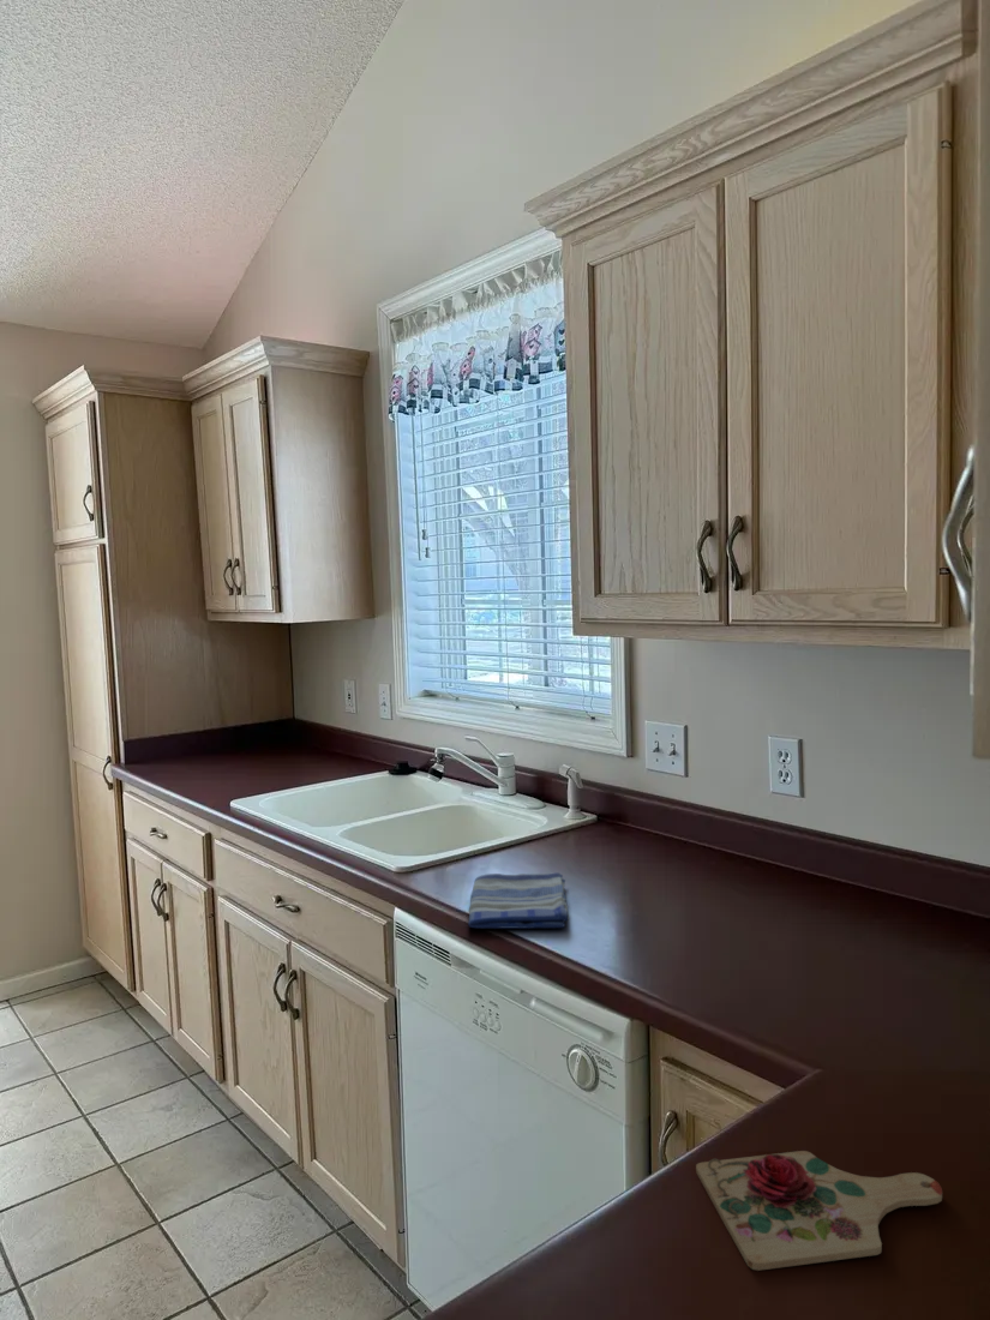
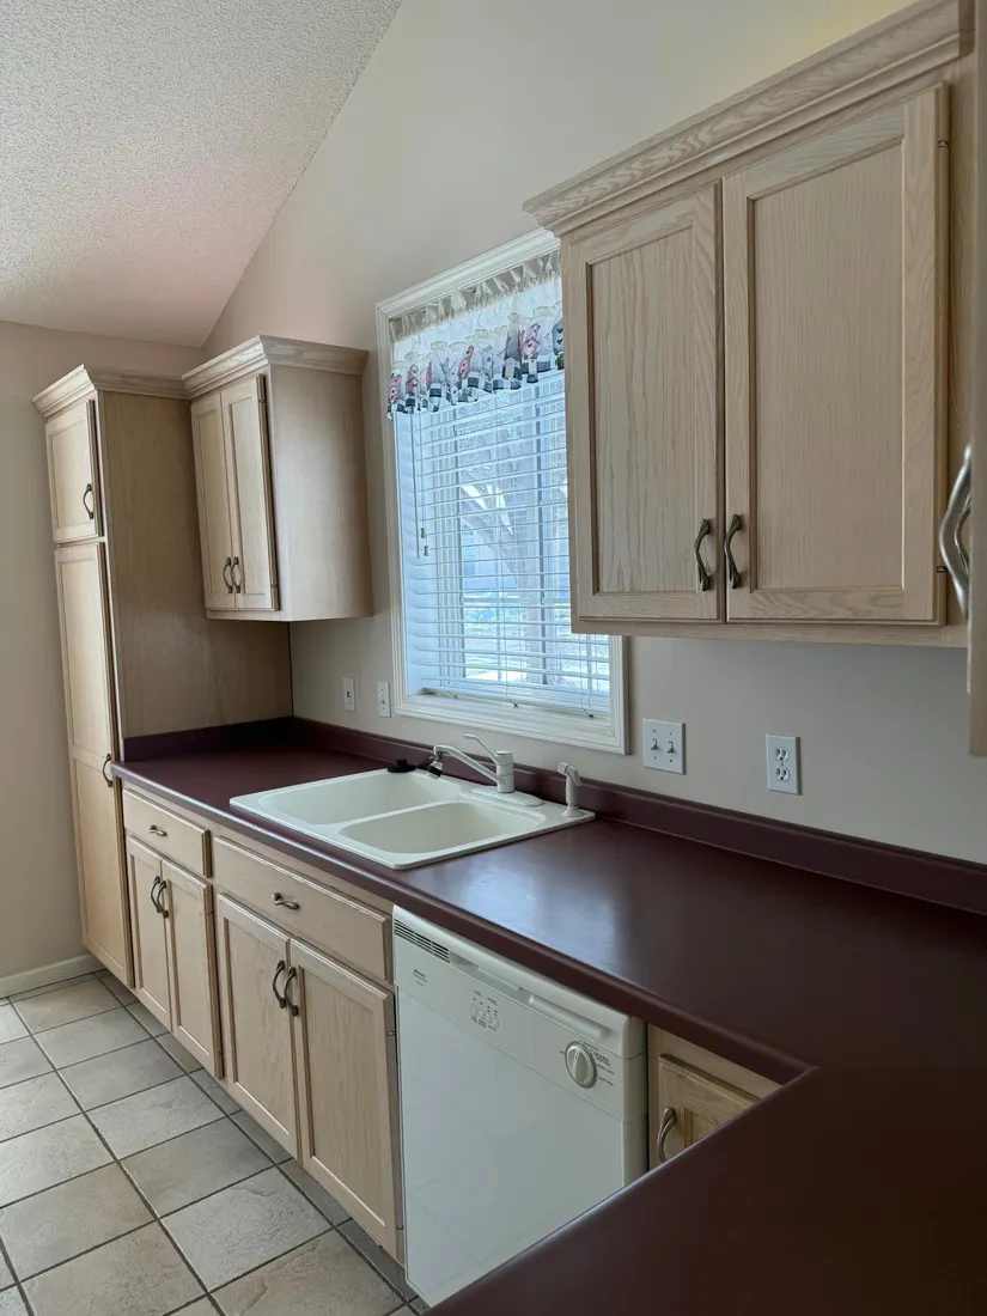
- dish towel [467,871,569,930]
- cutting board [695,1150,943,1272]
